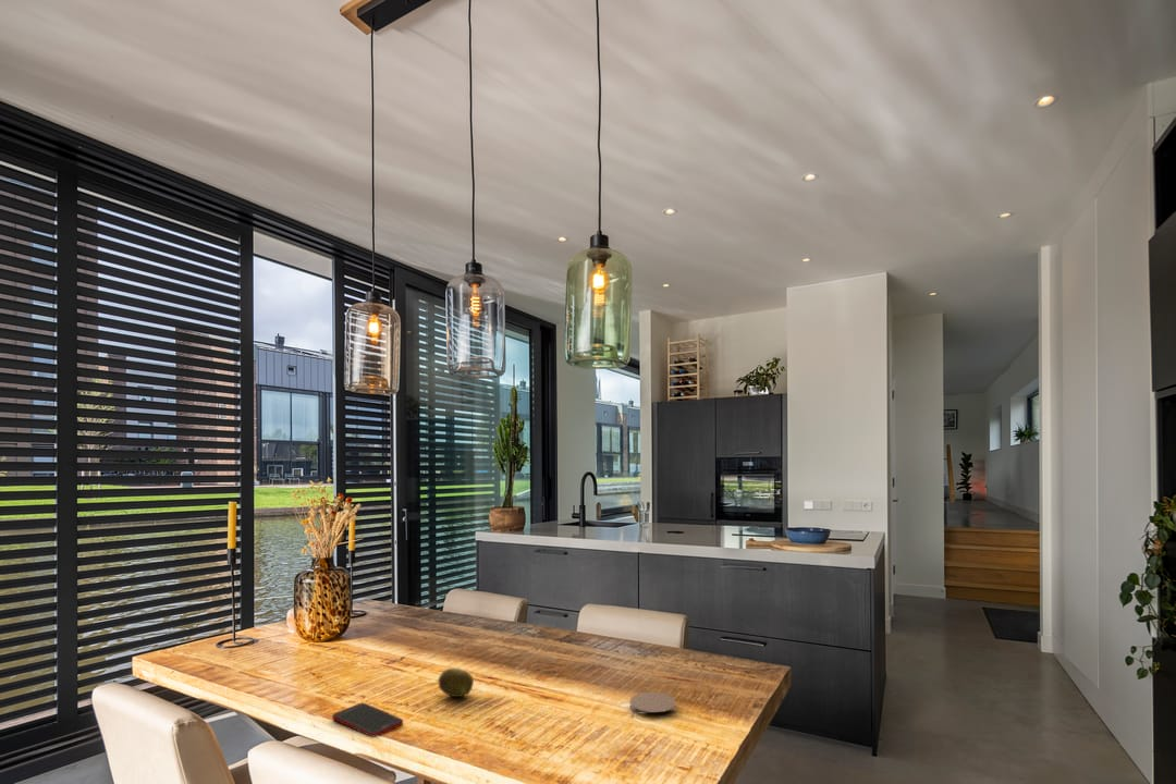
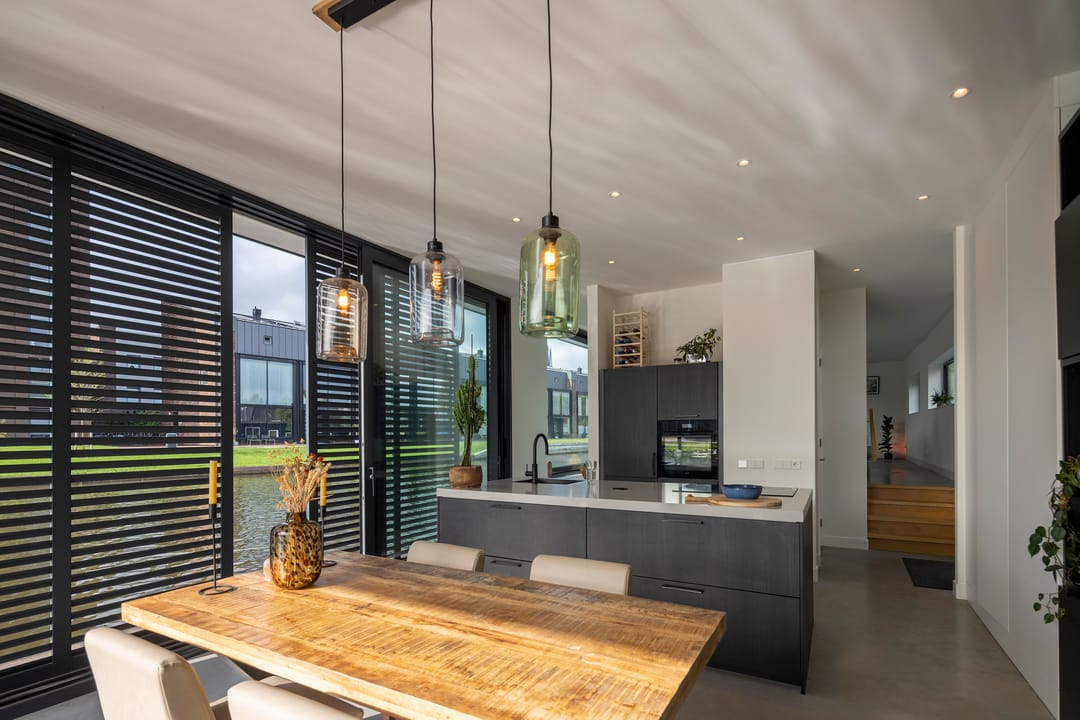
- fruit [437,667,475,698]
- cell phone [331,701,404,737]
- coaster [629,691,677,715]
